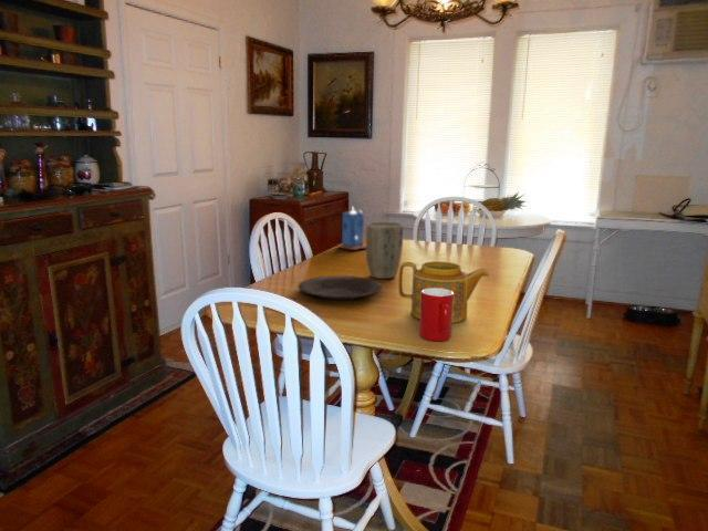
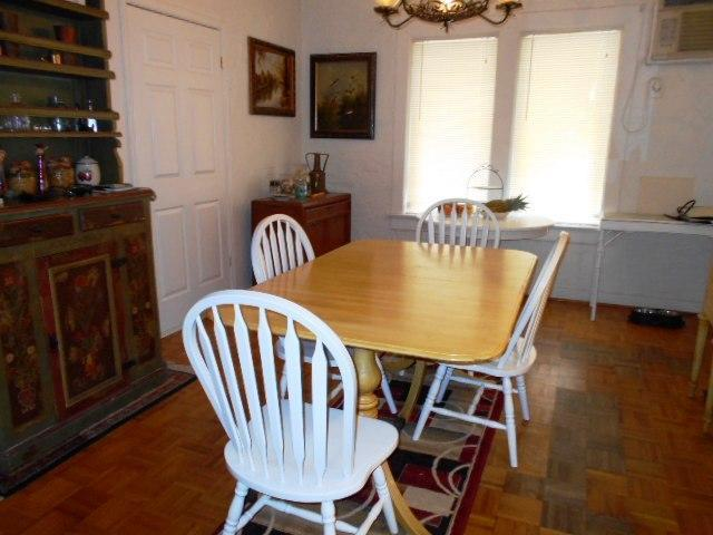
- plant pot [365,220,404,280]
- candle [336,205,366,251]
- cup [418,288,454,342]
- plate [296,274,383,301]
- teapot [397,260,490,324]
